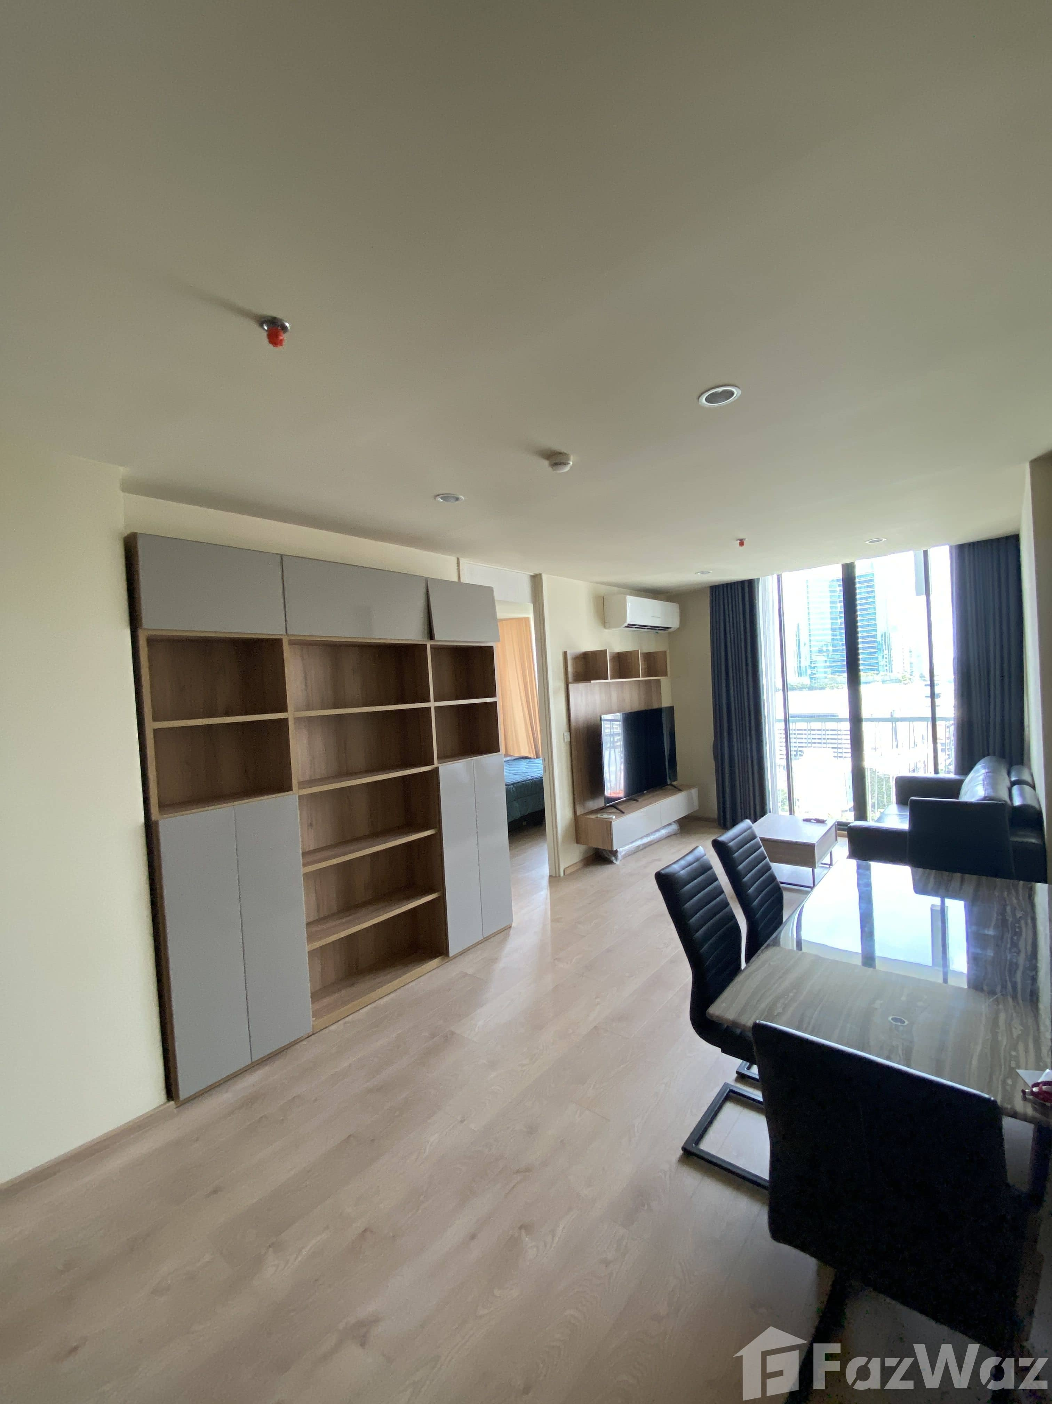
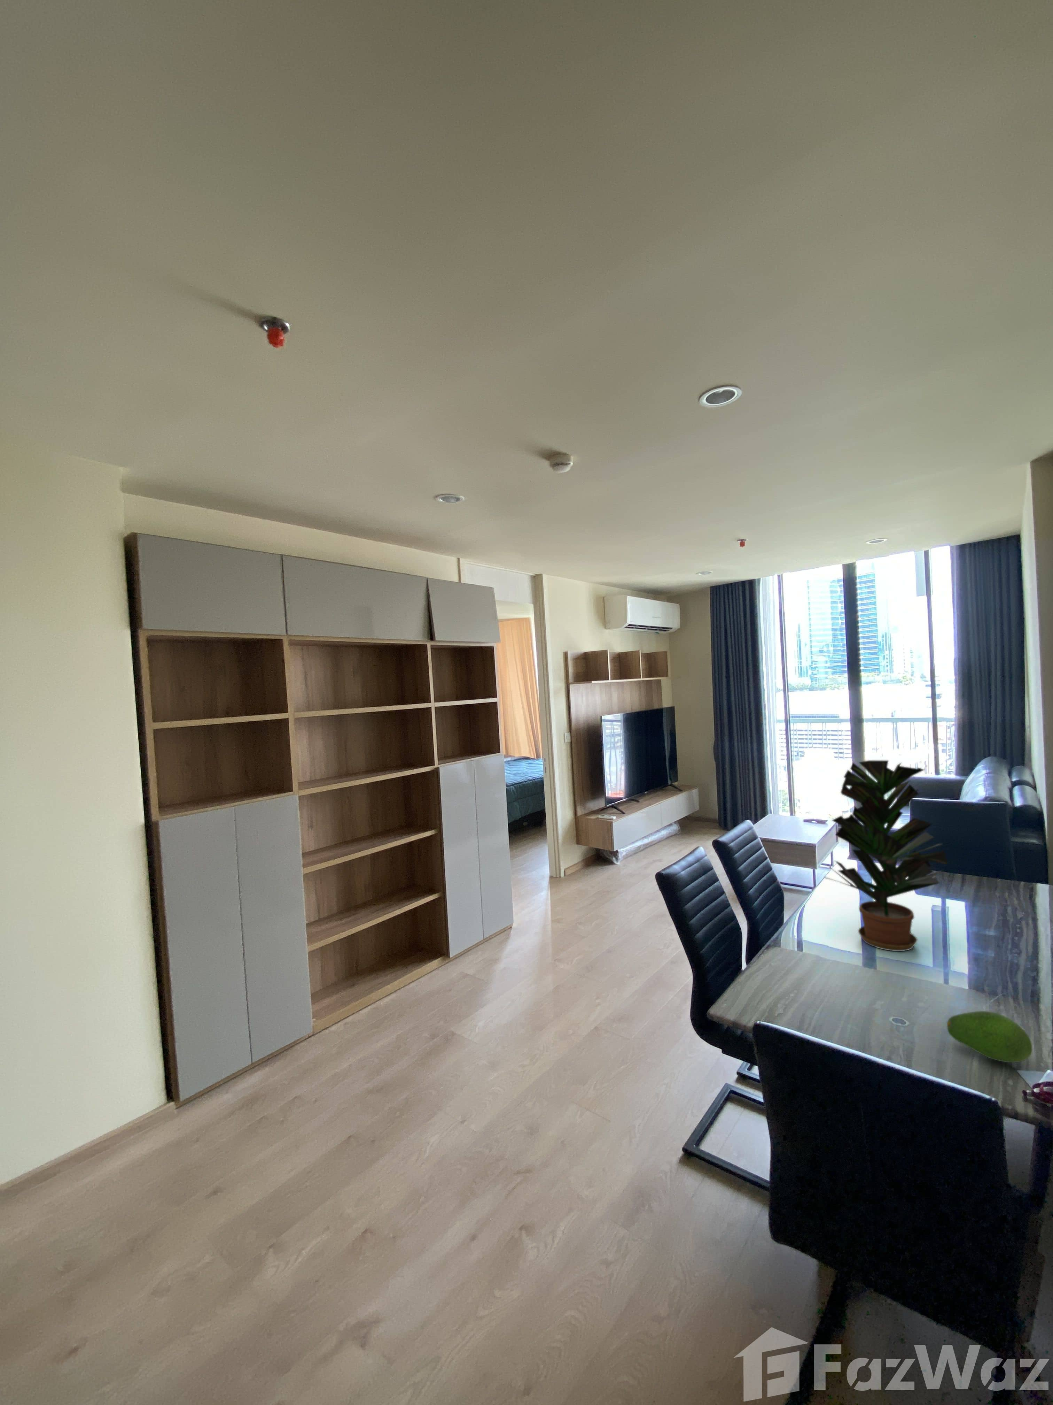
+ fruit [947,1010,1032,1063]
+ potted plant [823,760,949,951]
